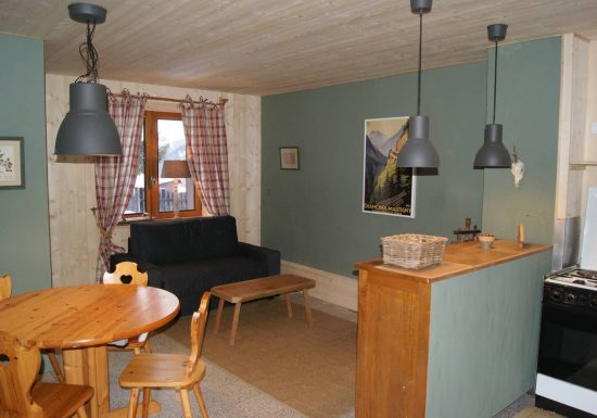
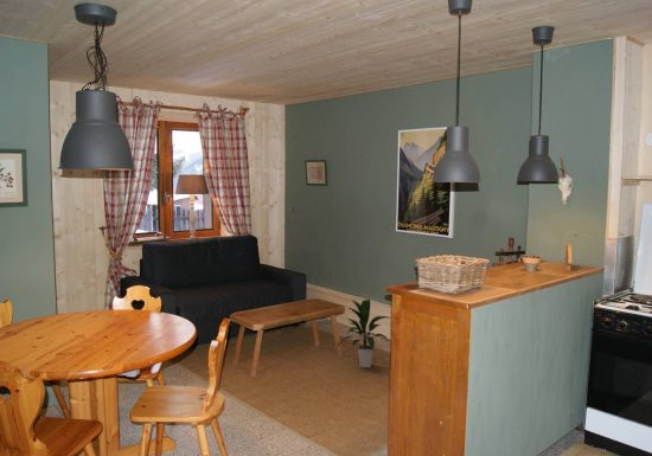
+ indoor plant [335,297,391,368]
